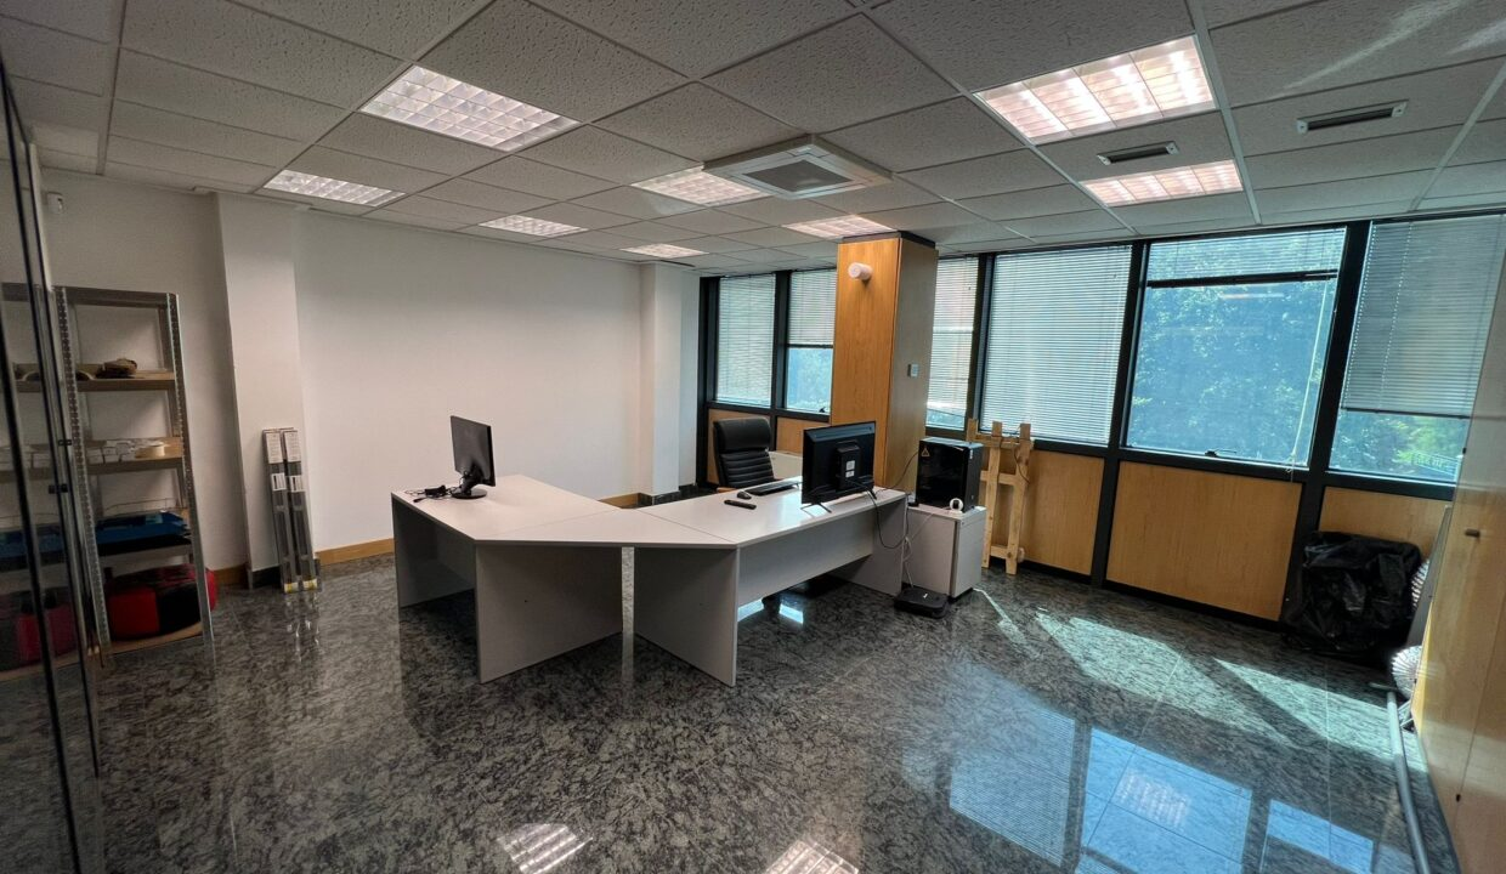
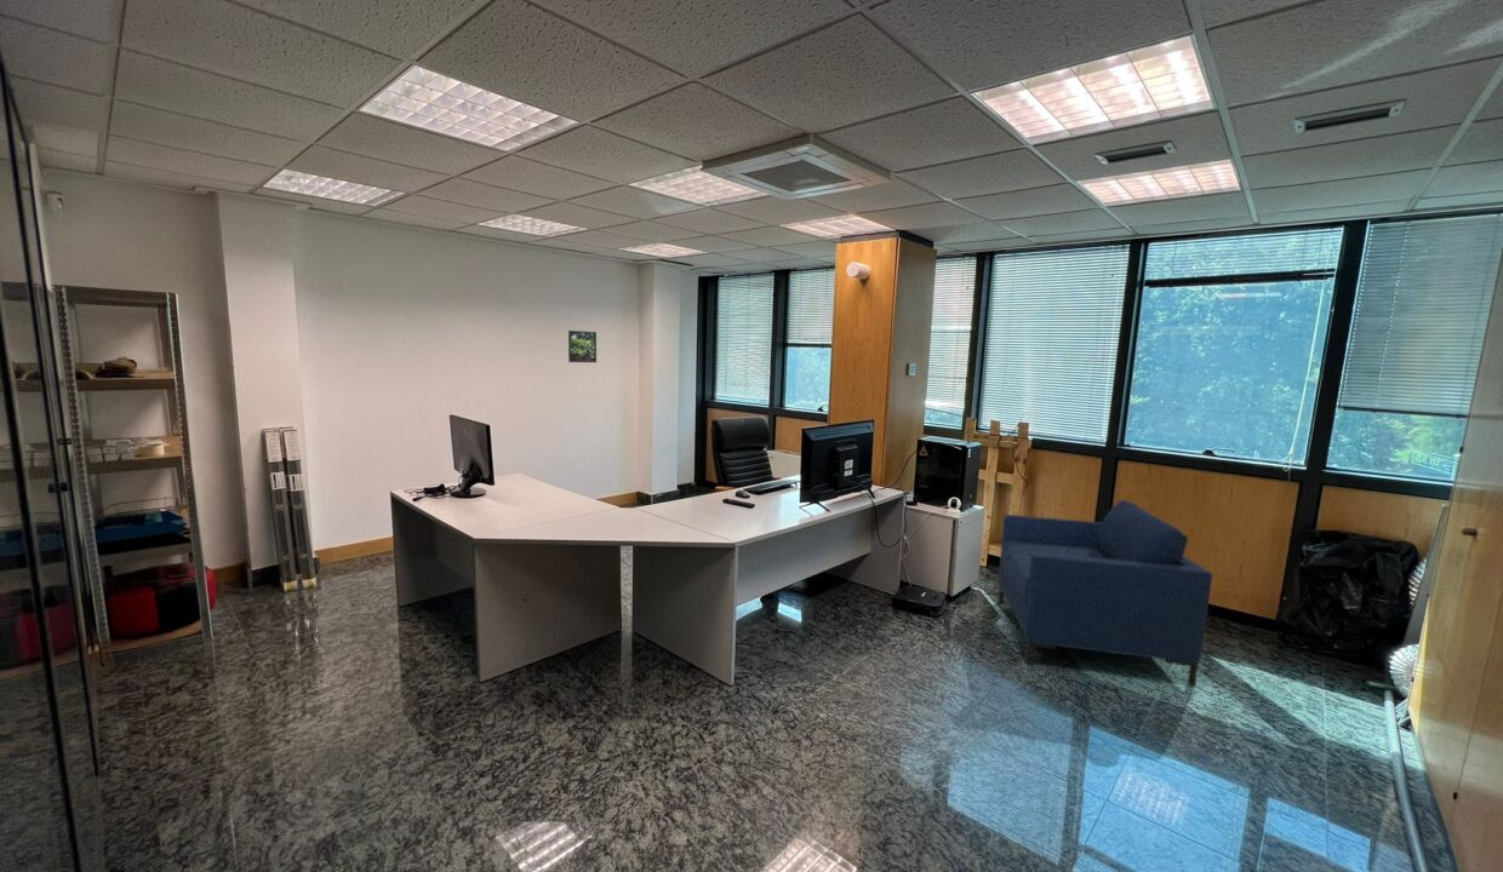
+ chair [998,499,1213,688]
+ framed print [567,329,598,363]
